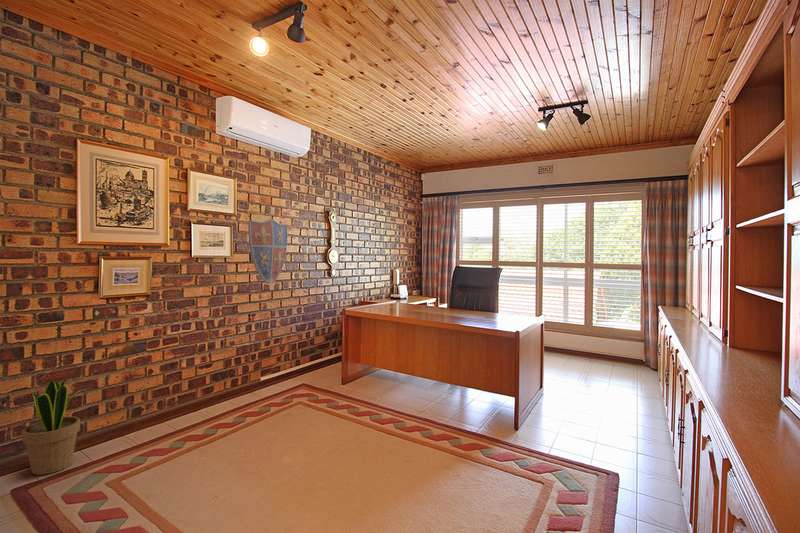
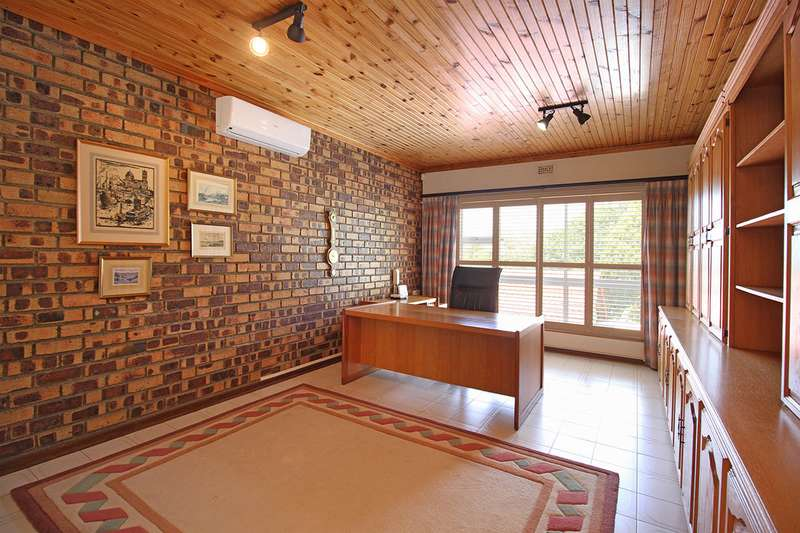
- potted plant [21,379,88,476]
- decorative shield [247,218,289,284]
